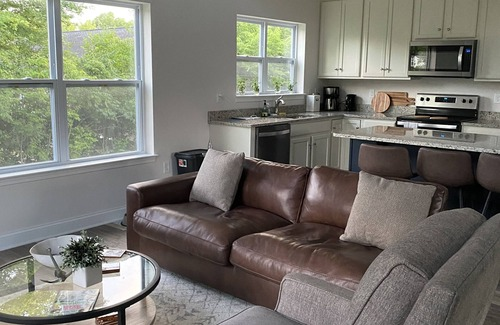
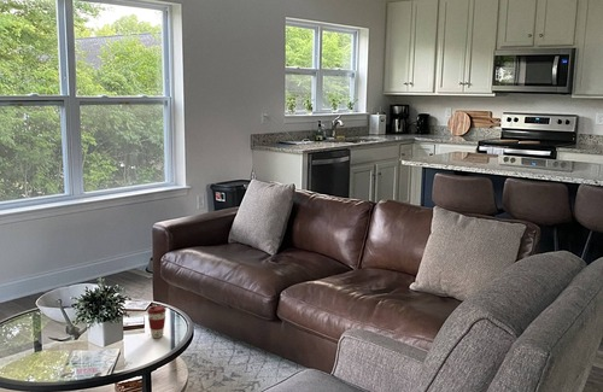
+ coffee cup [146,304,168,339]
